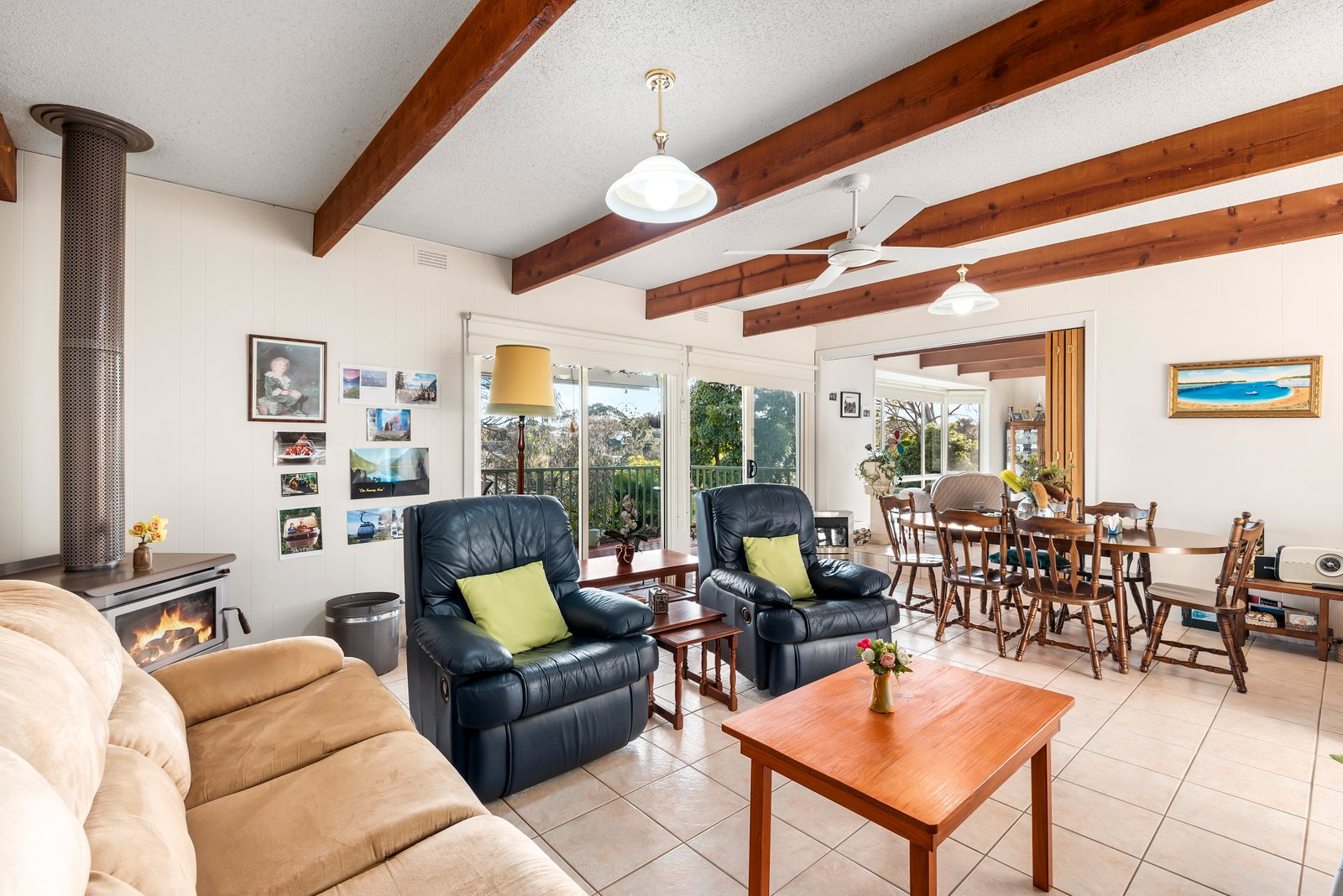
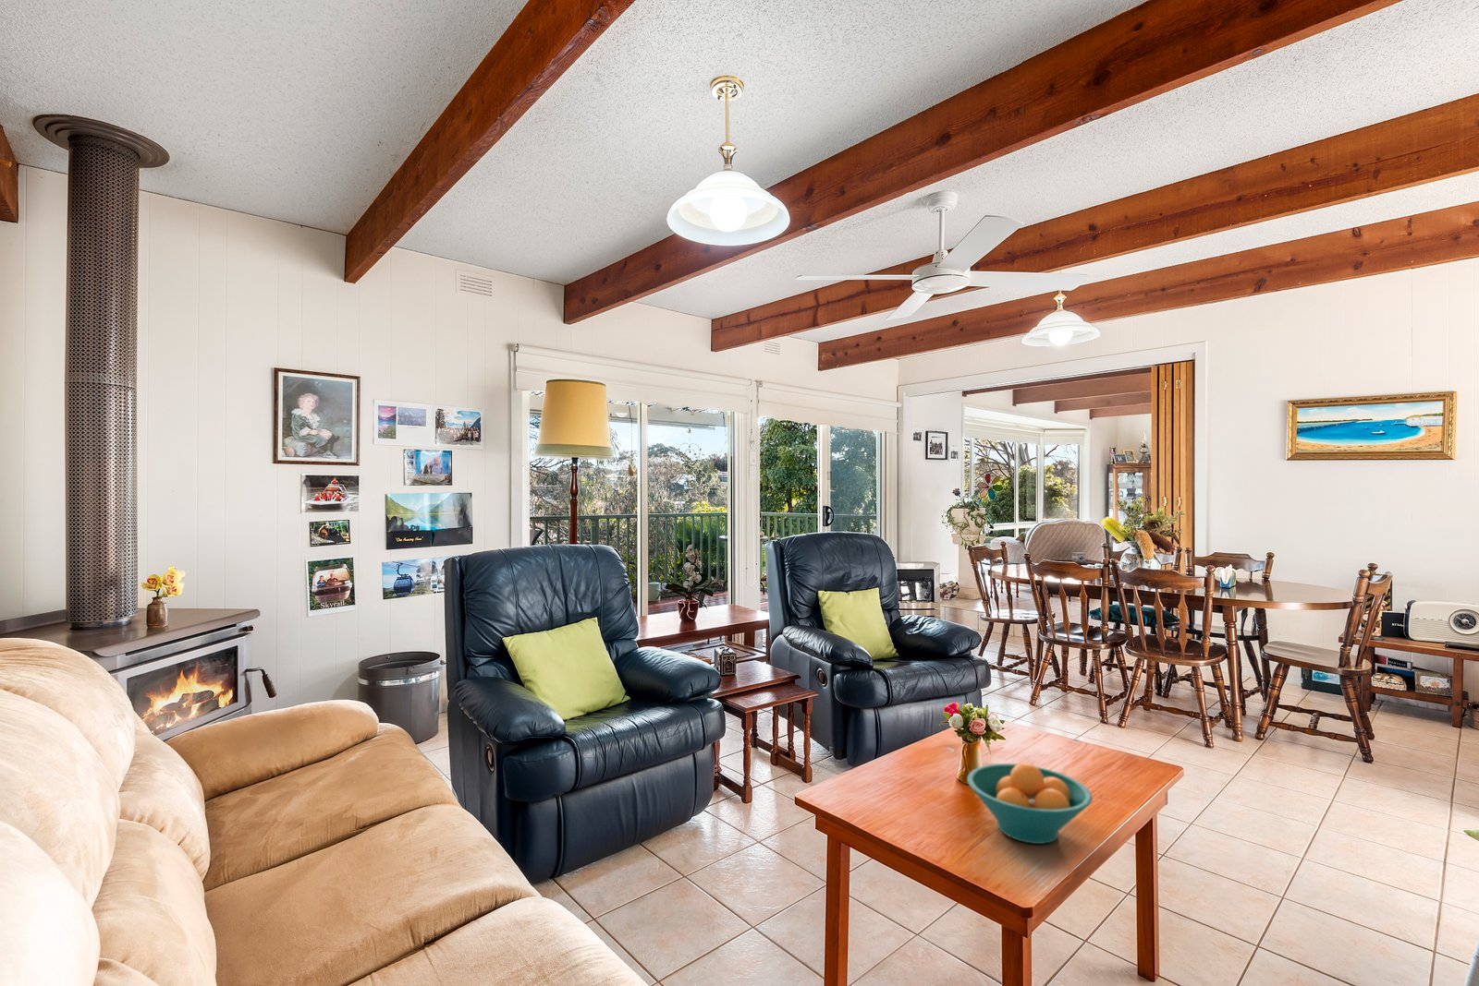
+ fruit bowl [966,762,1094,845]
